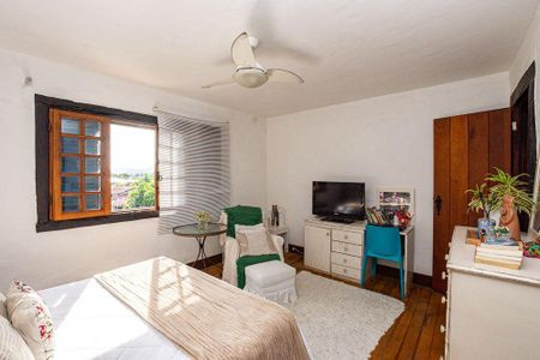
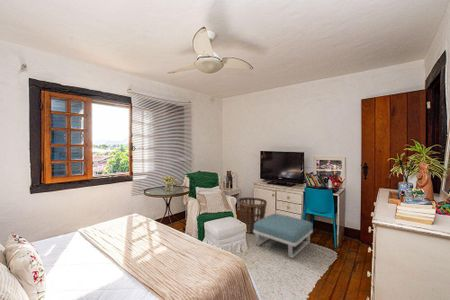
+ basket [237,196,268,234]
+ footstool [253,213,314,259]
